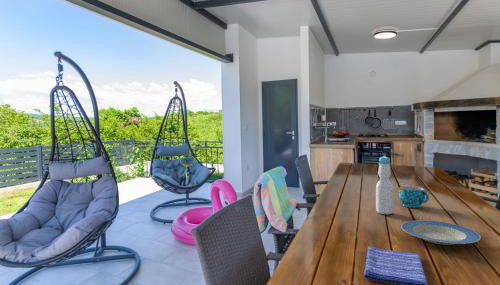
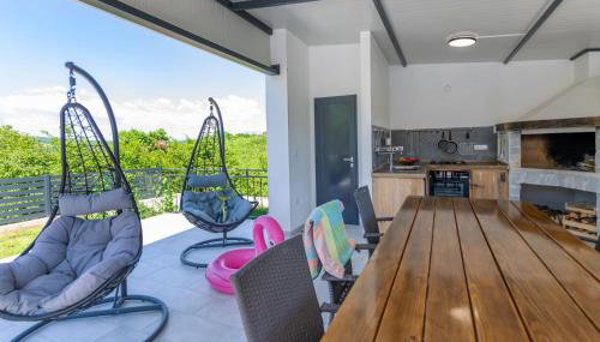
- cup [398,185,430,209]
- bottle [375,155,394,215]
- dish towel [363,245,428,285]
- plate [400,219,482,246]
